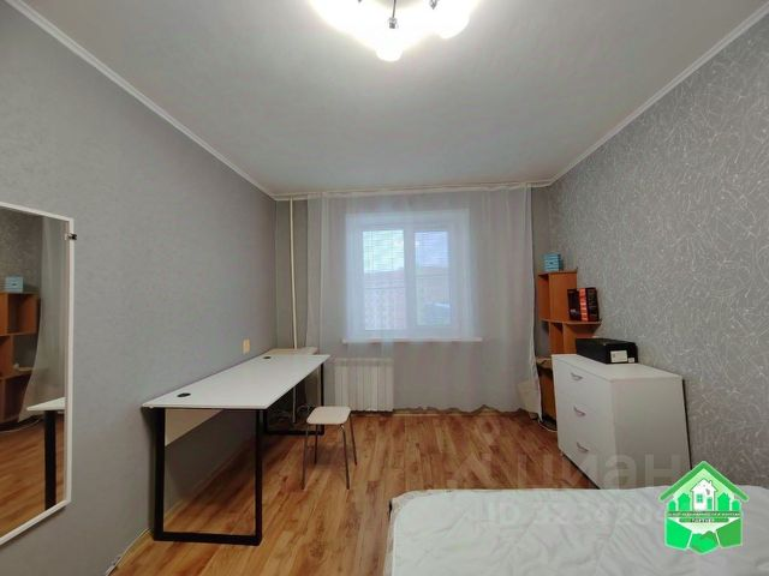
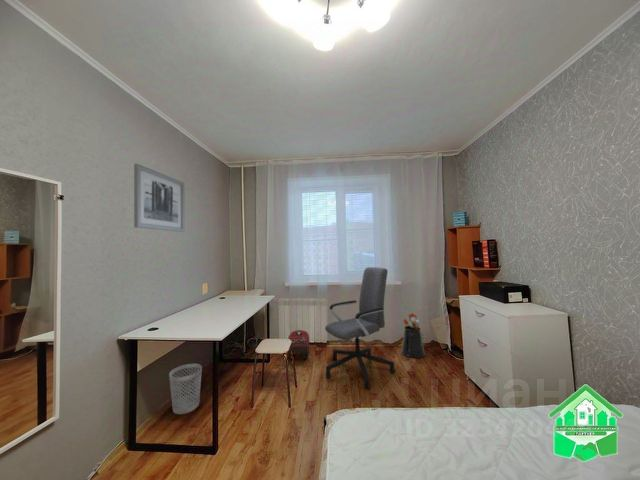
+ office chair [324,266,396,390]
+ watering can [400,312,426,359]
+ wastebasket [168,363,203,415]
+ backpack [286,329,310,362]
+ wall art [133,163,186,233]
